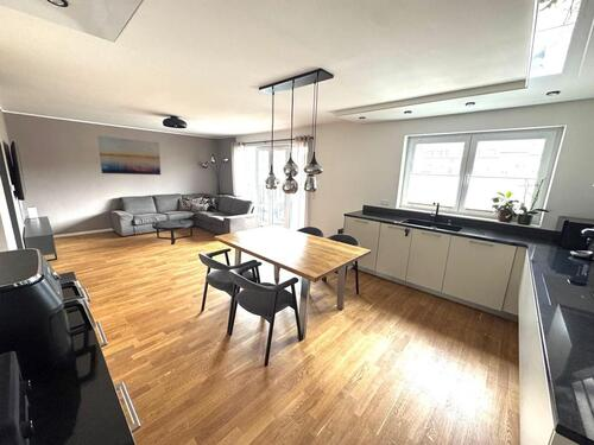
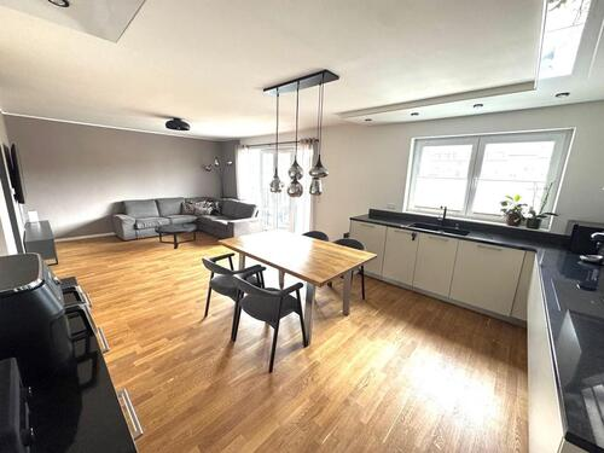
- wall art [96,135,162,176]
